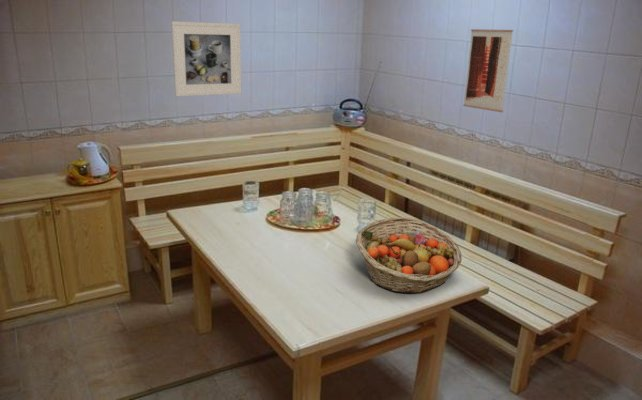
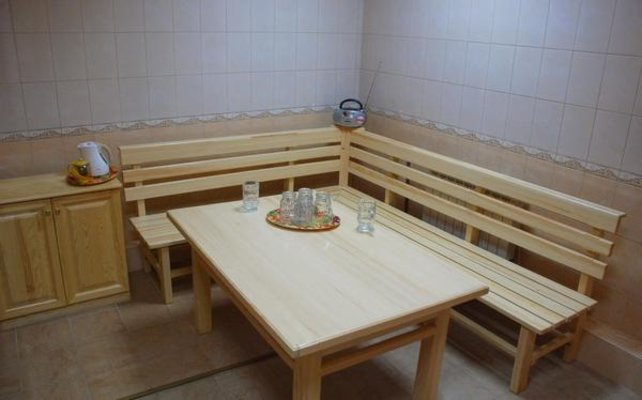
- wall art [462,28,514,113]
- fruit basket [355,216,463,294]
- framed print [170,20,242,97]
